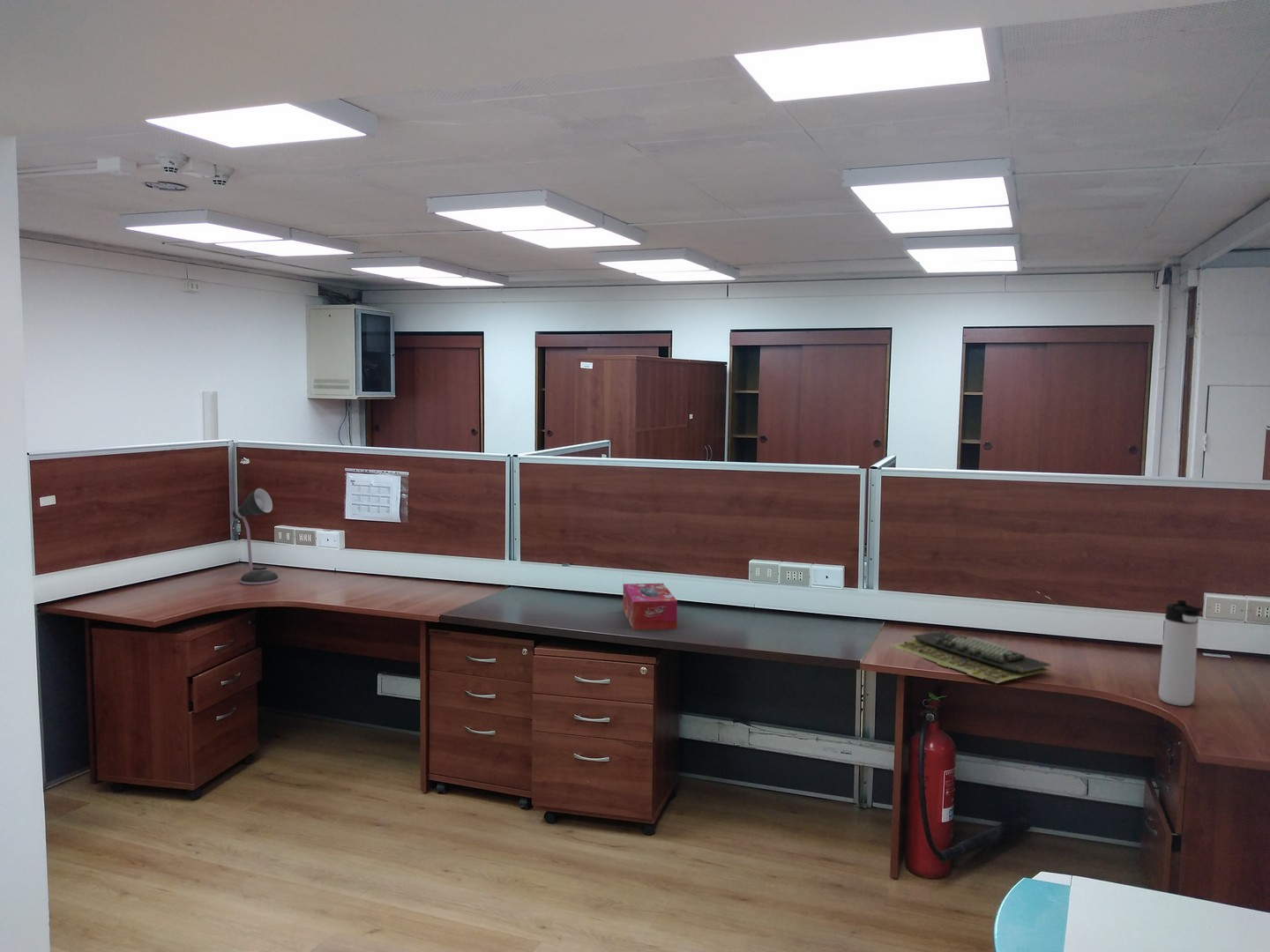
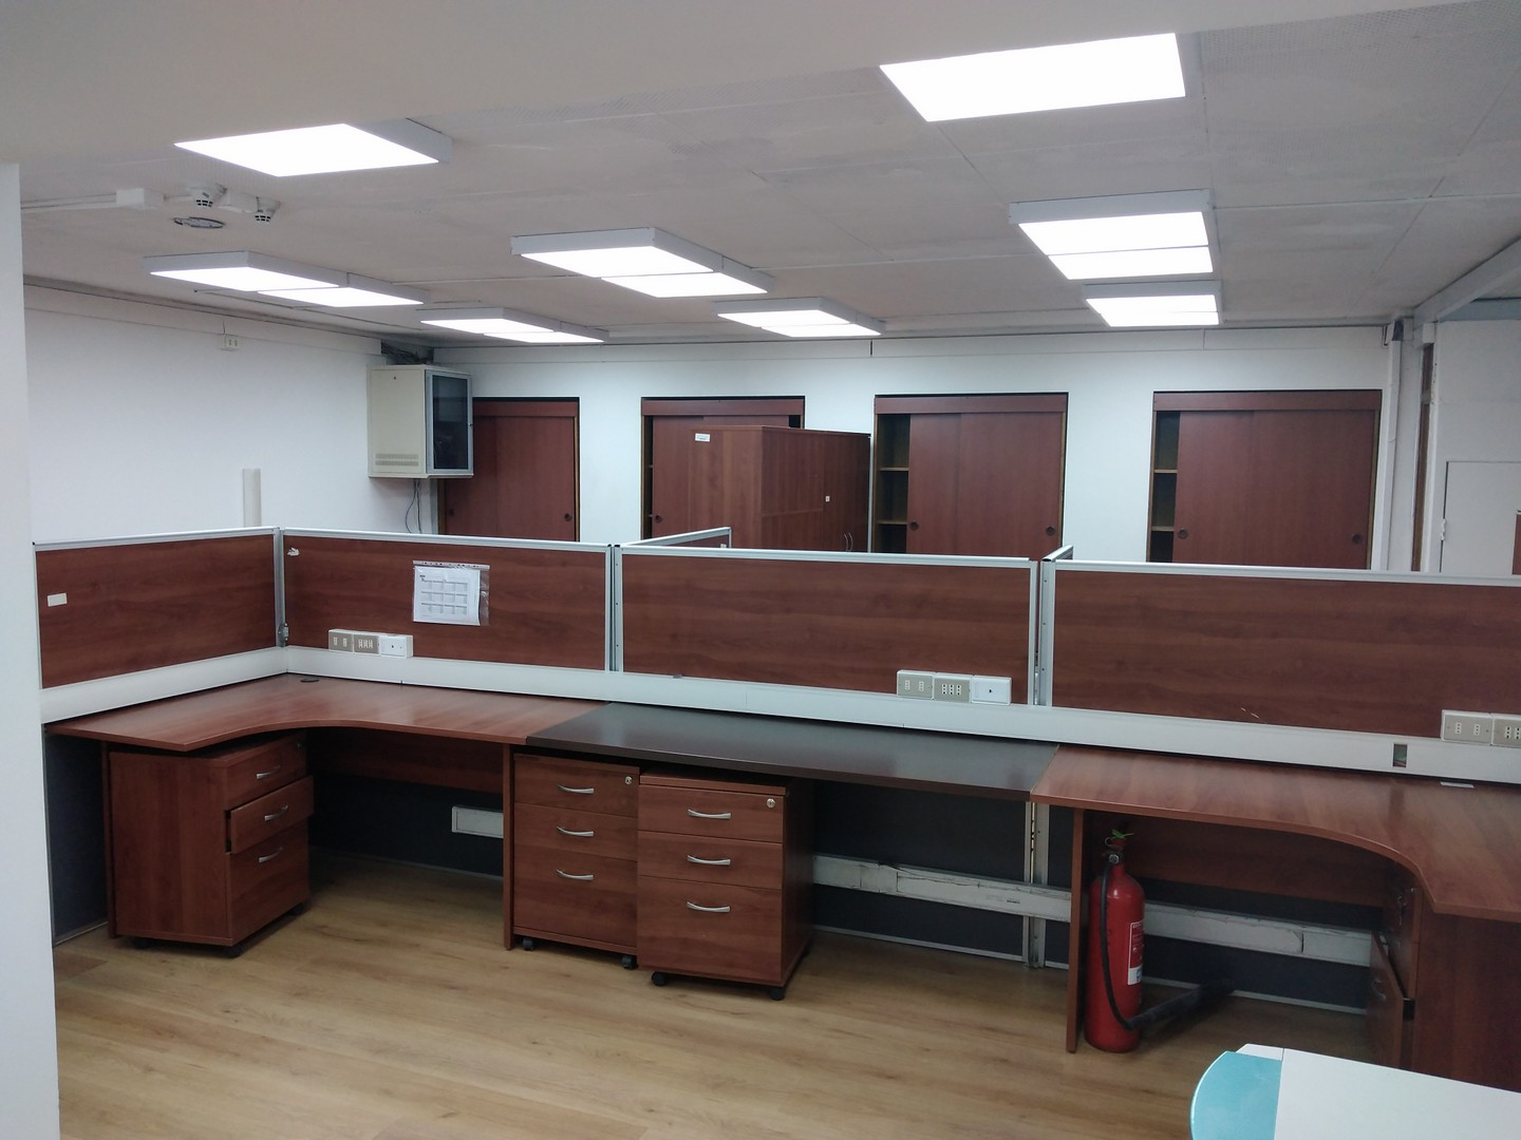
- thermos bottle [1158,599,1203,707]
- desk lamp [231,487,280,585]
- tissue box [622,583,678,630]
- computer keyboard [889,629,1054,684]
